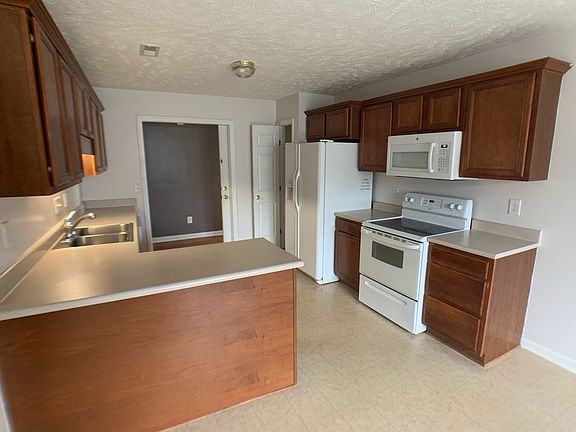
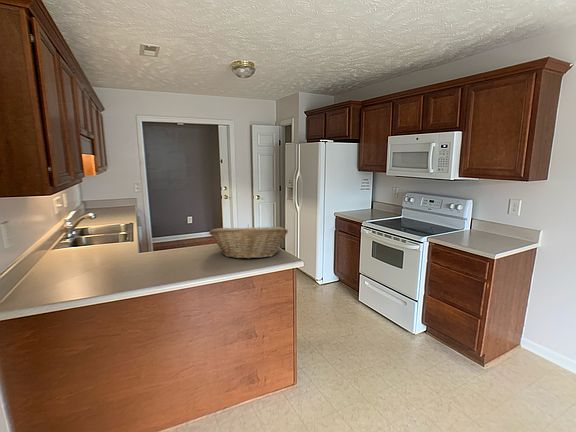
+ fruit basket [208,223,289,260]
